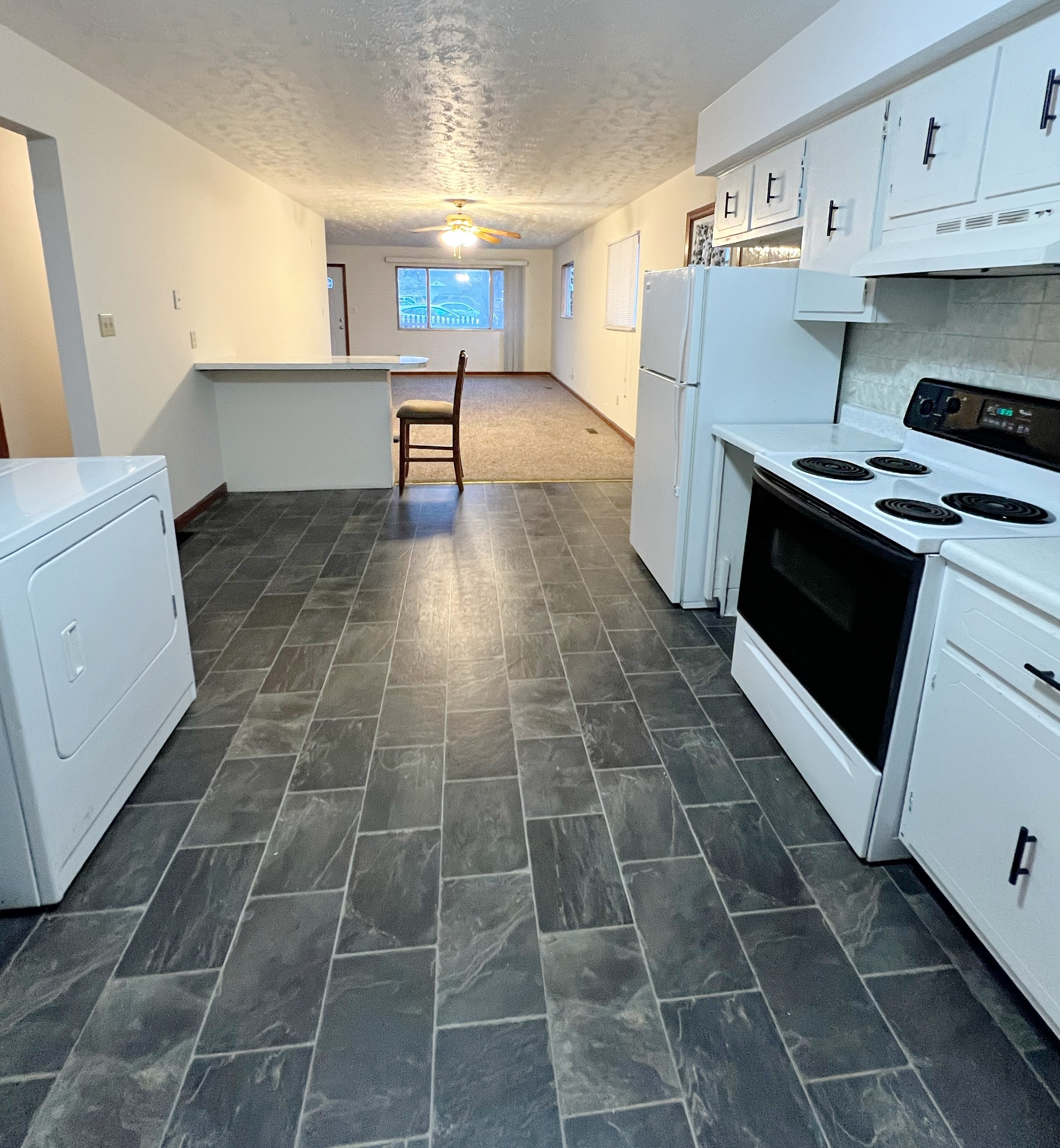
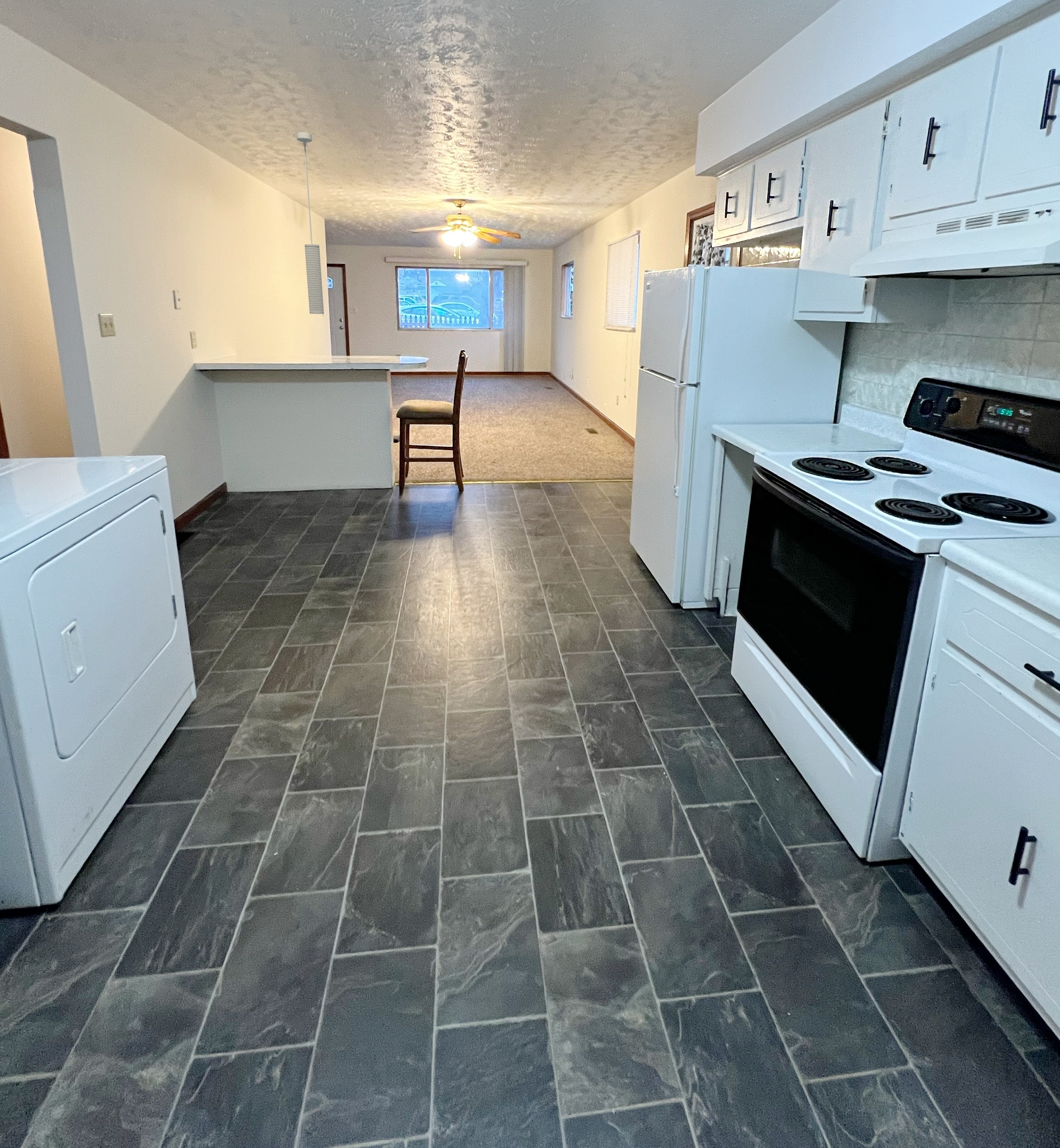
+ pendant light [296,132,324,314]
